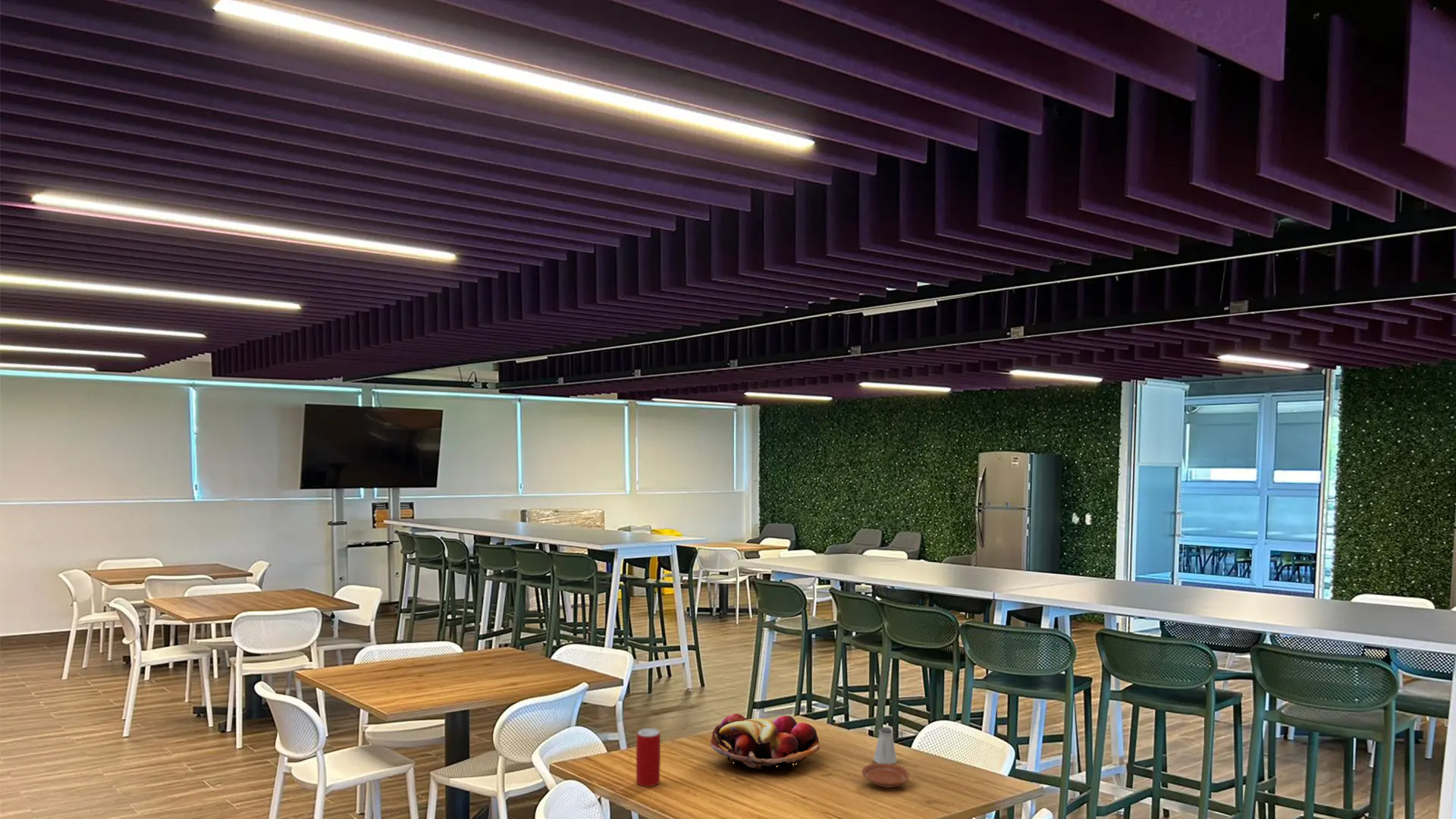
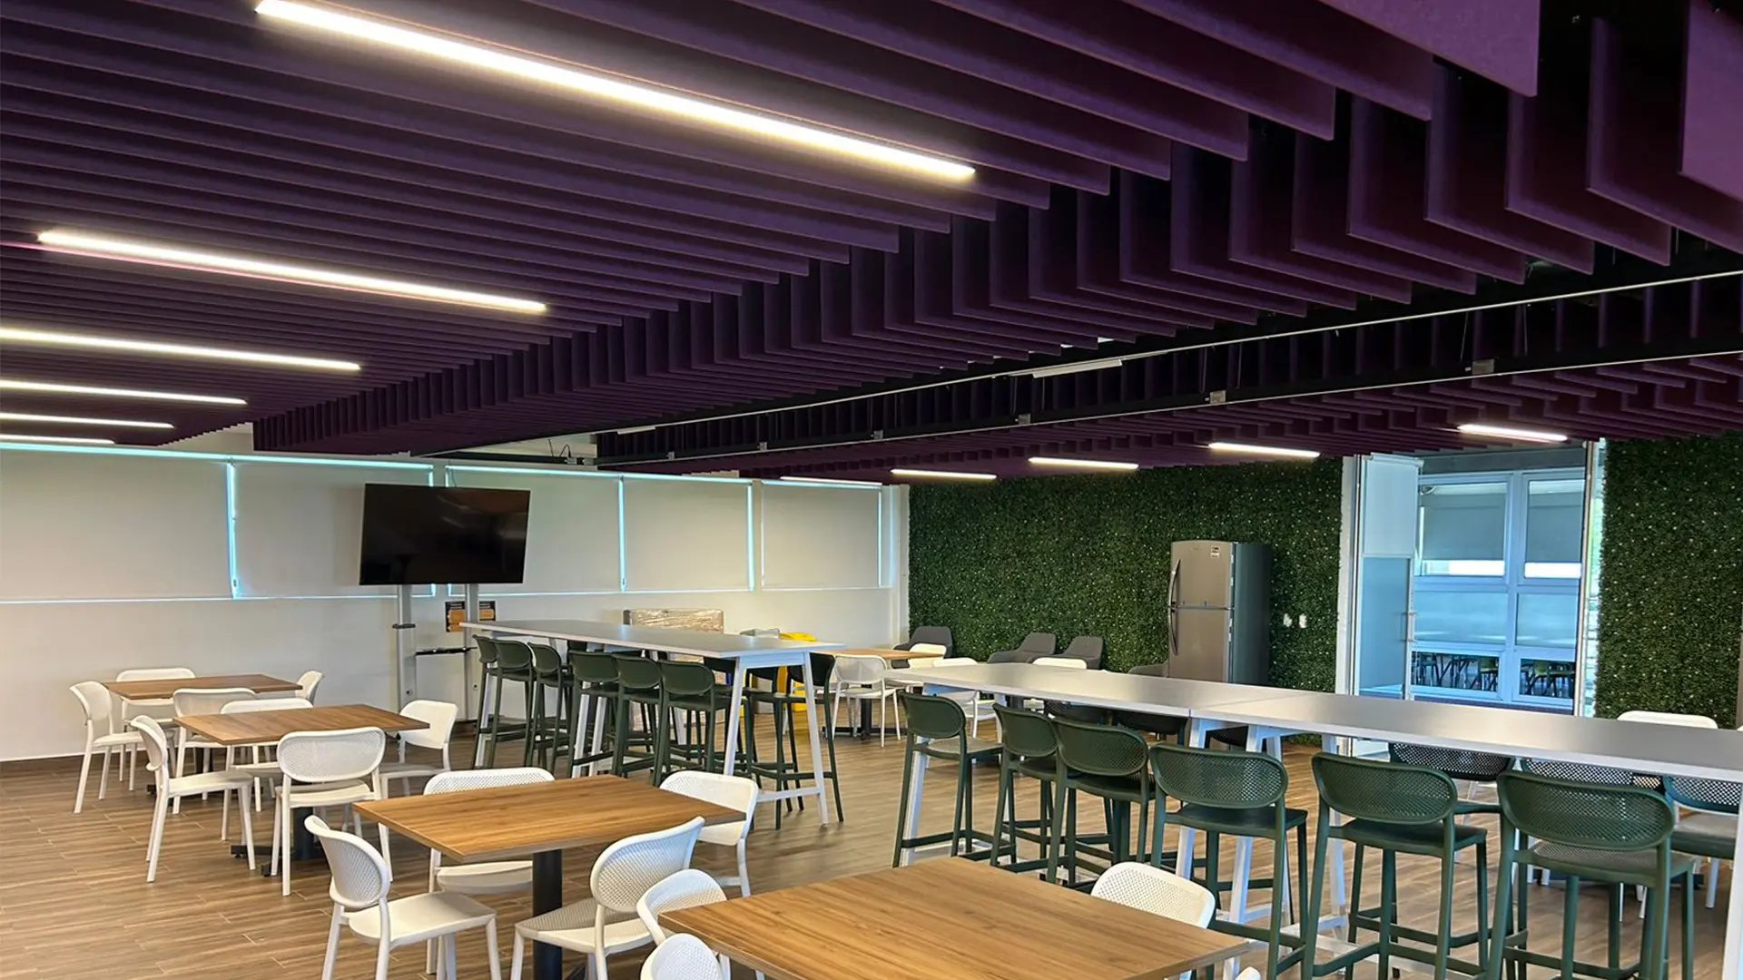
- fruit basket [710,713,821,770]
- plate [861,763,910,789]
- saltshaker [873,726,898,764]
- beverage can [635,727,661,787]
